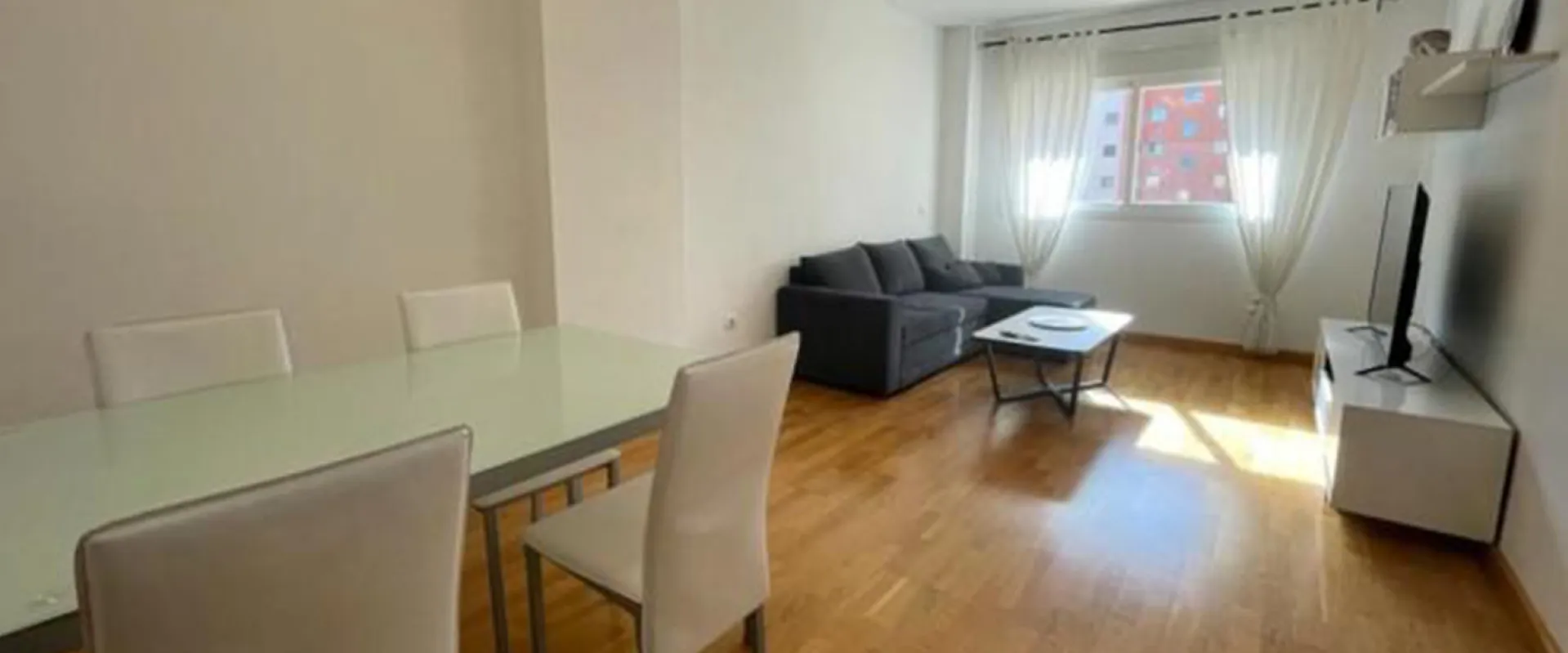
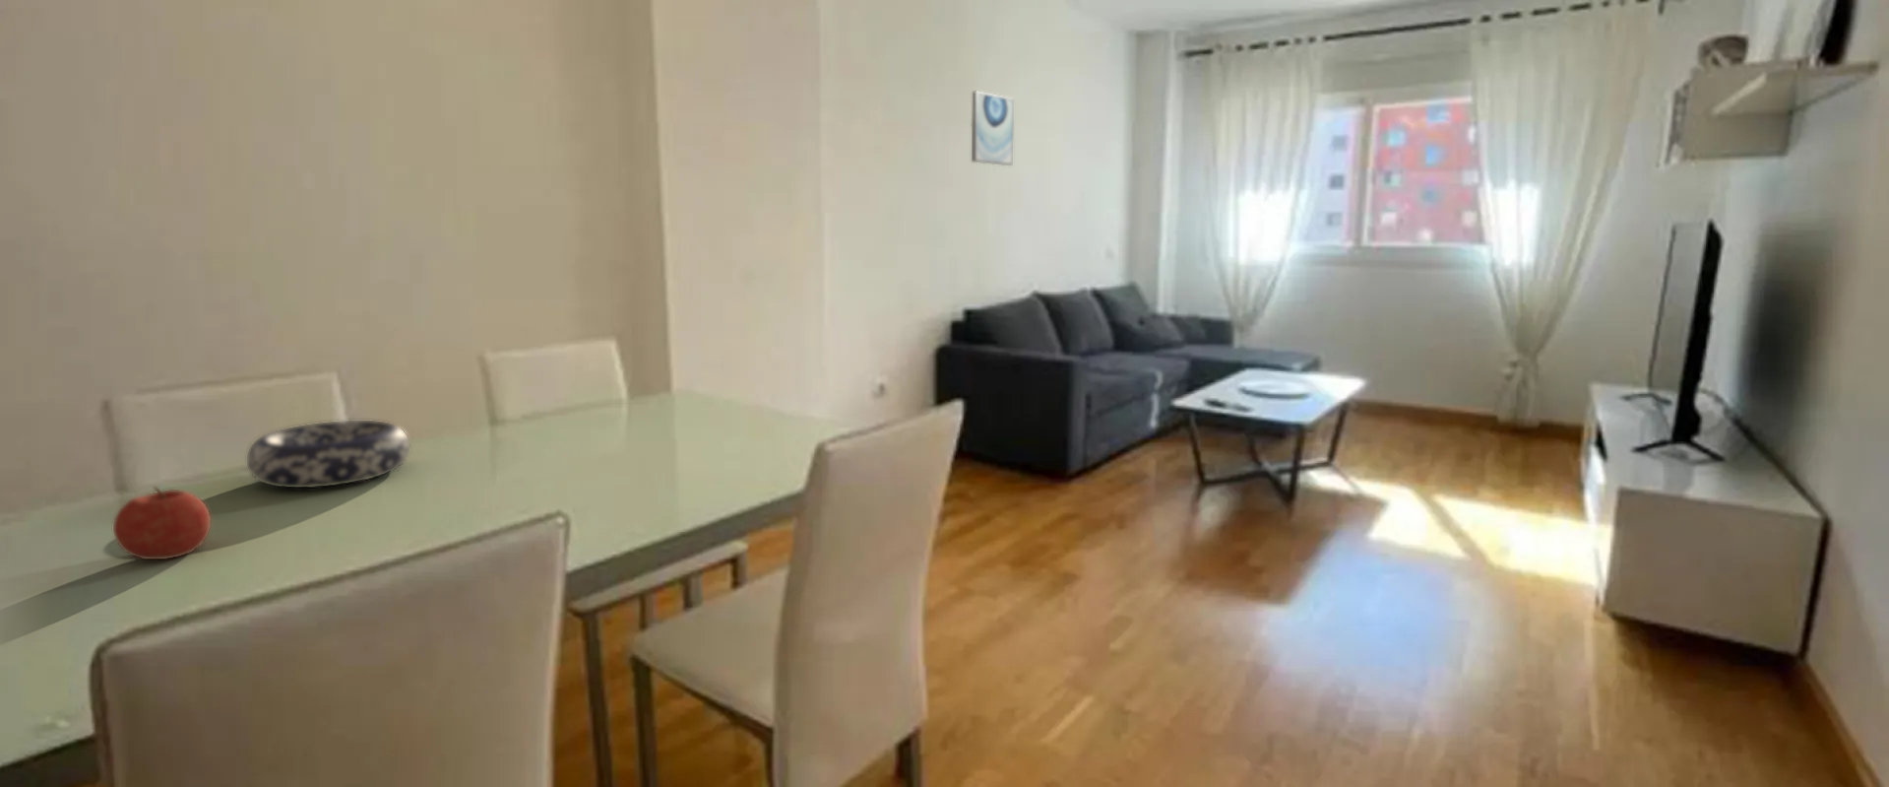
+ wall art [971,90,1014,166]
+ fruit [112,484,212,560]
+ decorative bowl [246,419,411,488]
